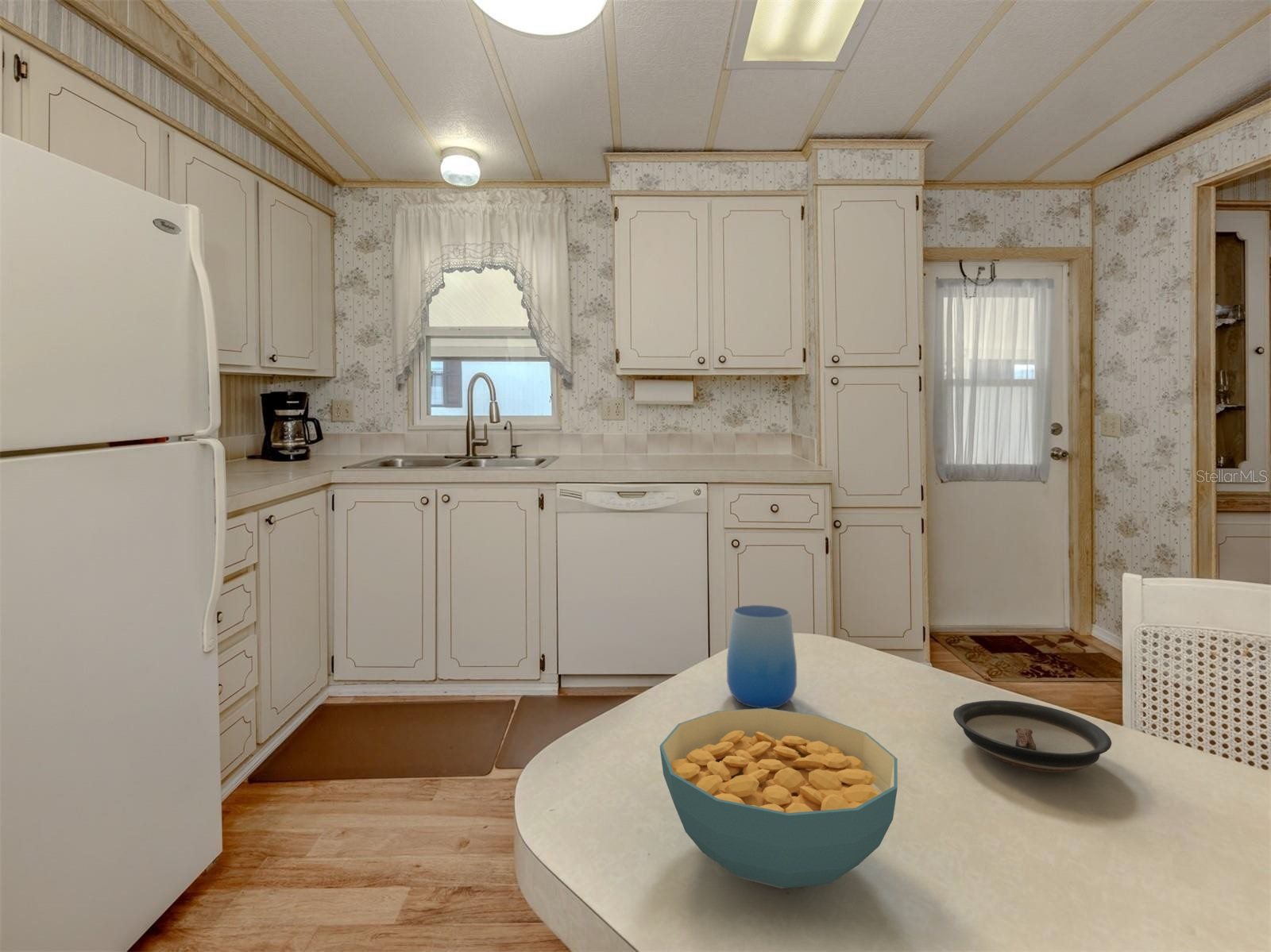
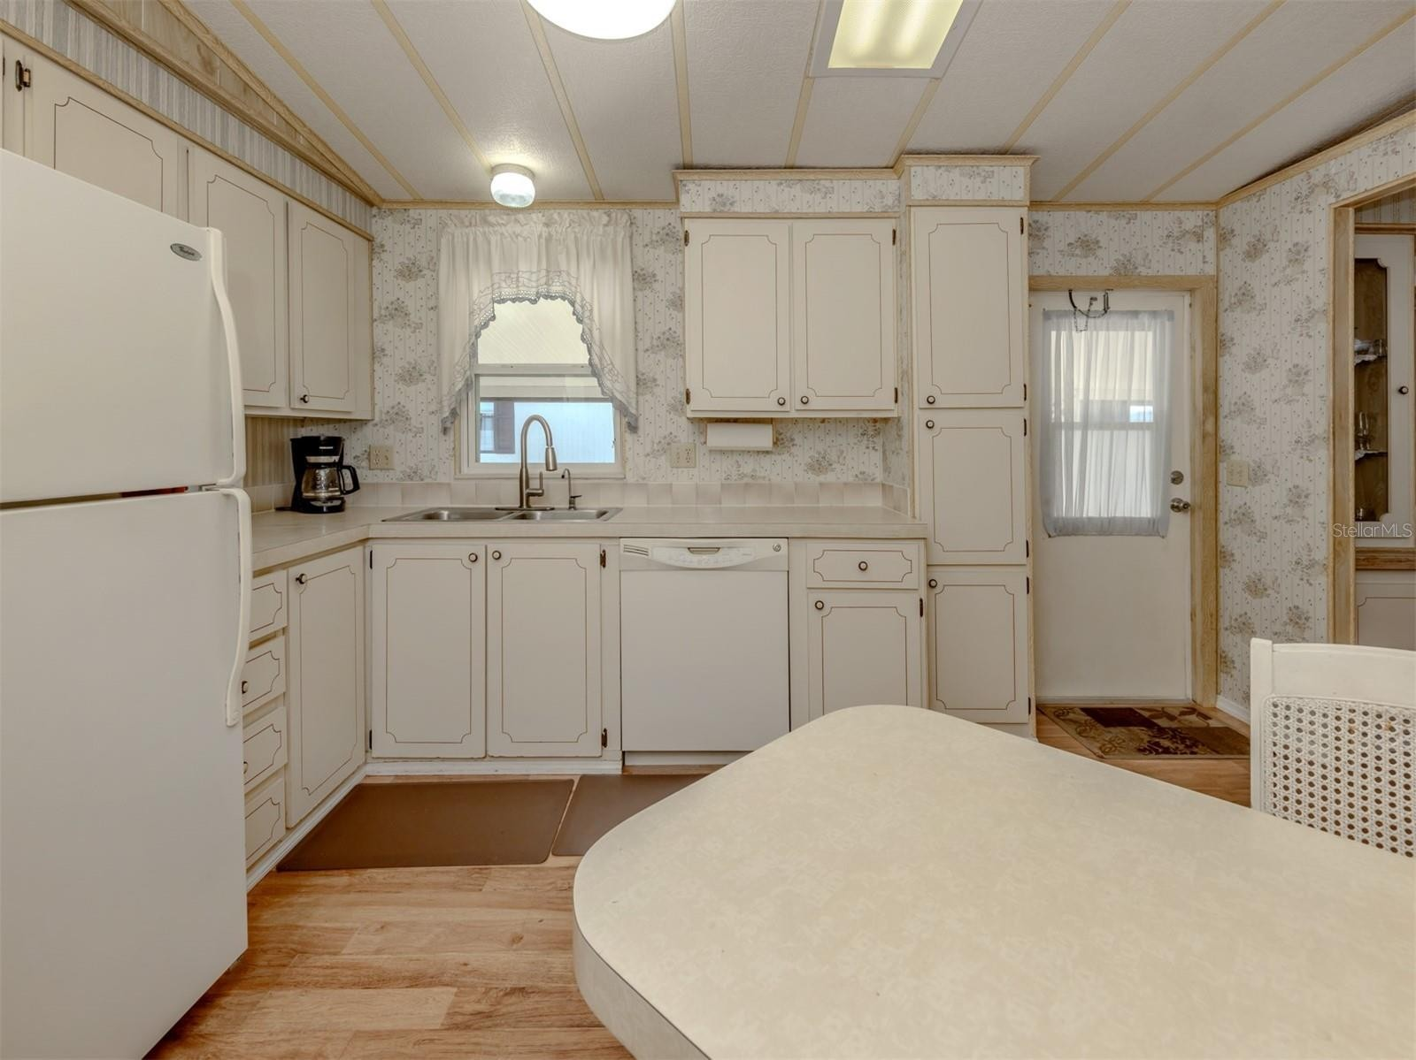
- cup [726,604,798,709]
- saucer [952,700,1112,773]
- cereal bowl [659,708,898,889]
